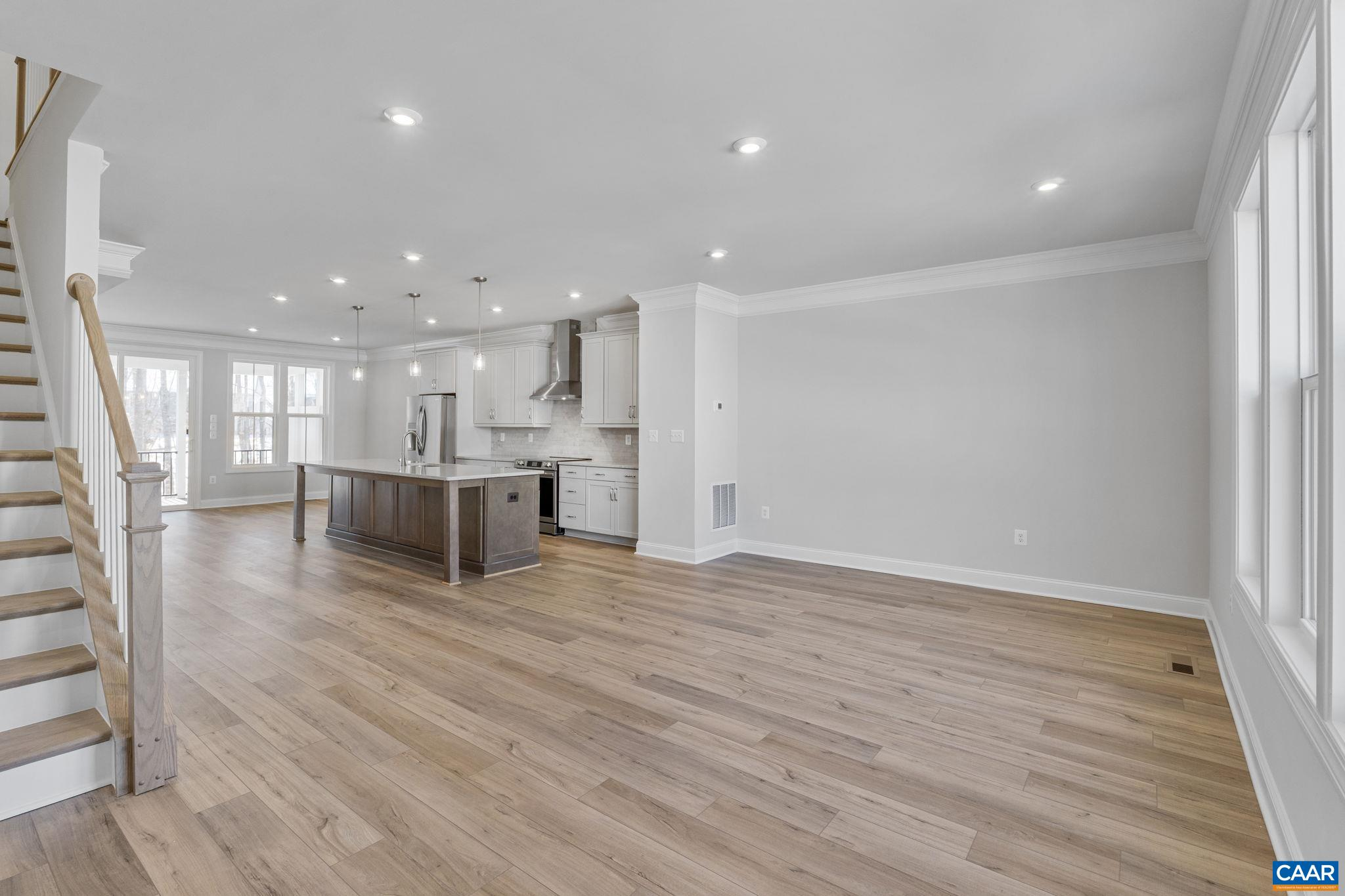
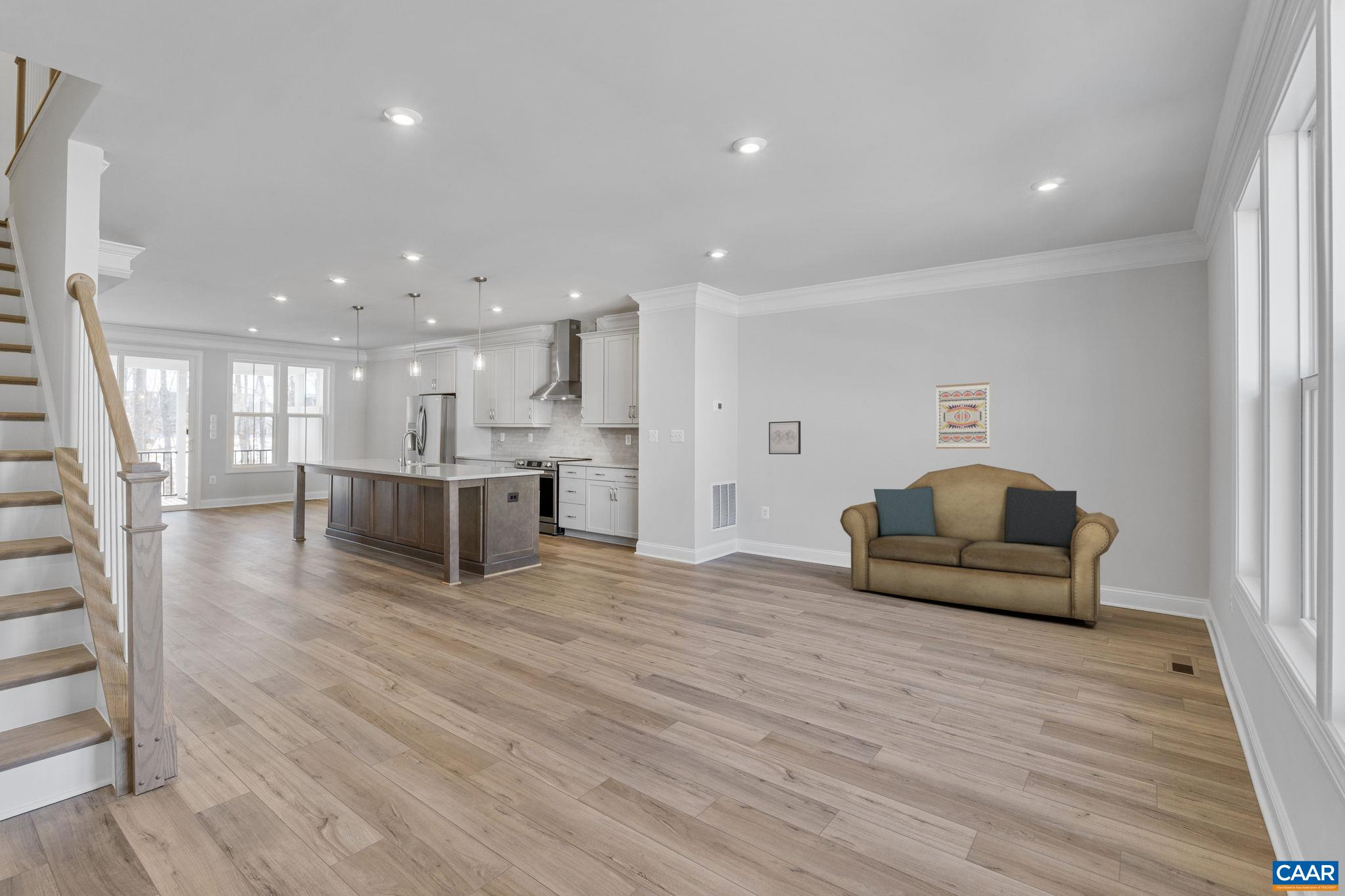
+ sofa [839,463,1120,626]
+ wall art [768,421,801,455]
+ wall art [935,382,990,449]
